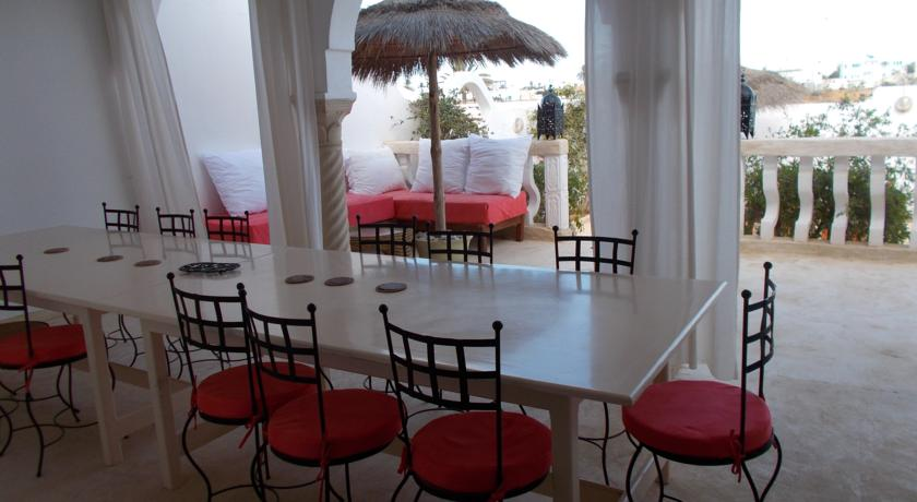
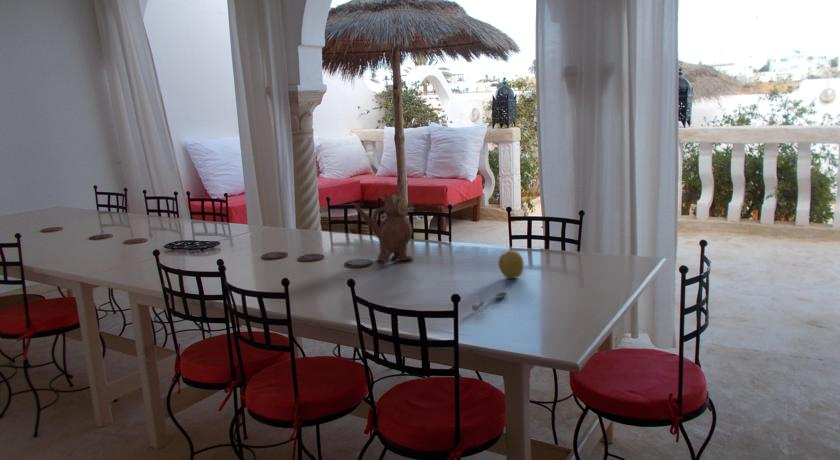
+ soupspoon [471,291,508,312]
+ teapot [353,193,415,263]
+ fruit [498,250,524,279]
